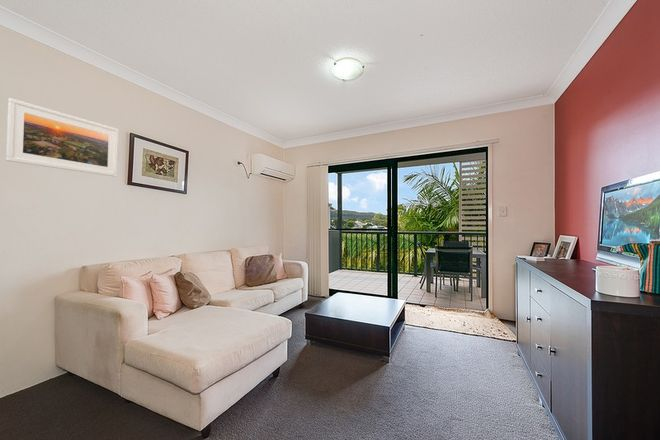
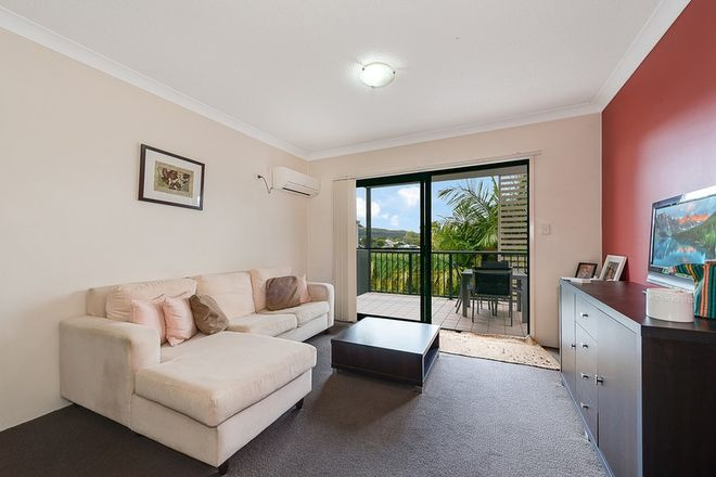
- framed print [5,97,119,178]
